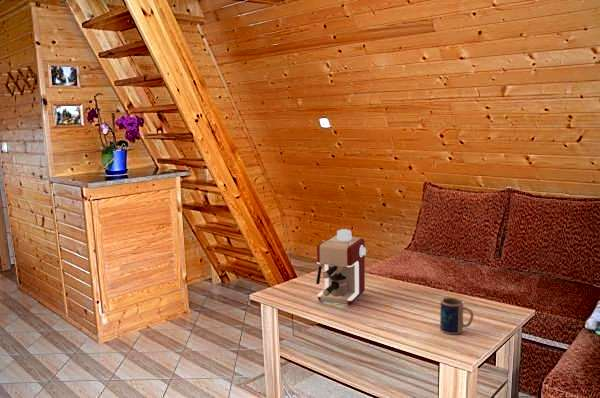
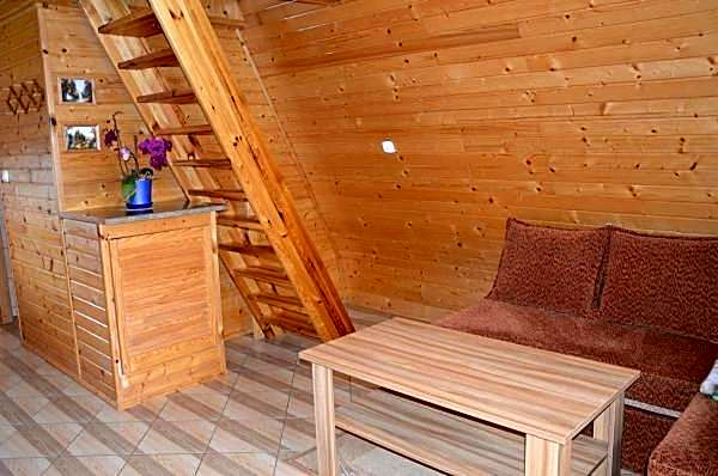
- mug [439,296,475,335]
- coffee maker [315,228,367,306]
